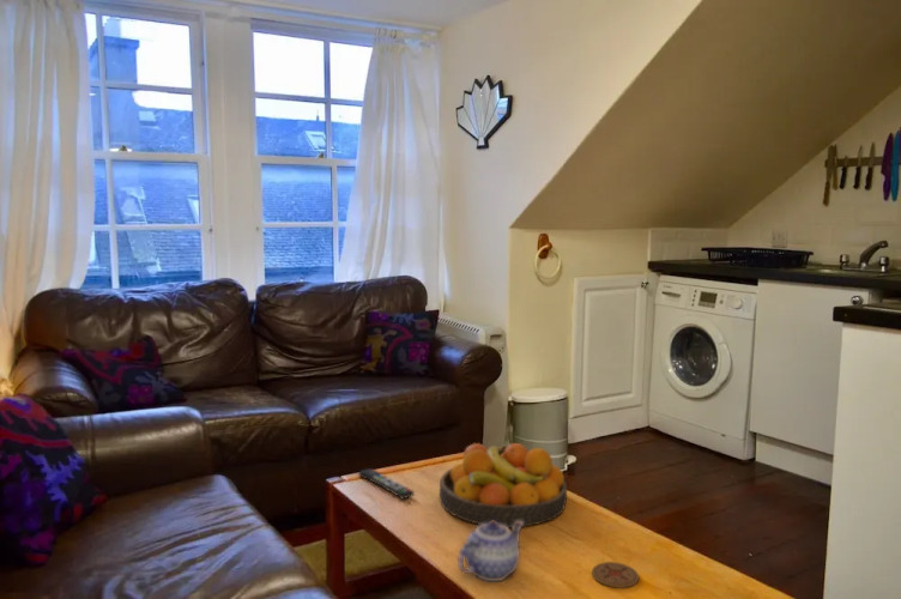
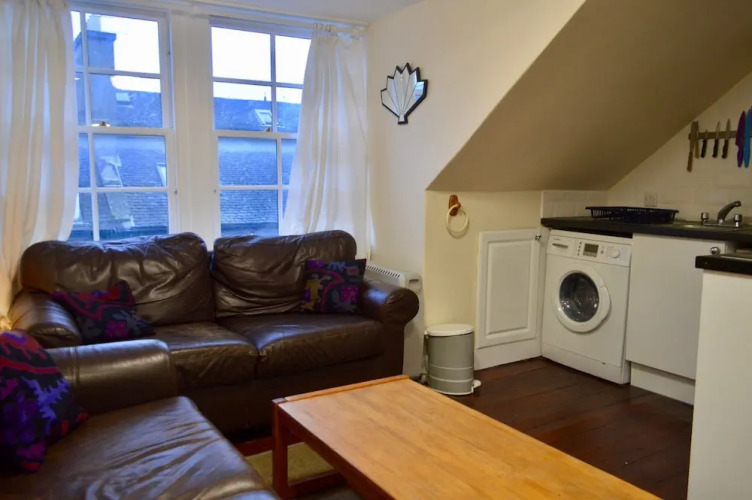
- teapot [456,520,524,582]
- coaster [591,561,640,589]
- remote control [357,467,416,500]
- fruit bowl [439,442,568,528]
